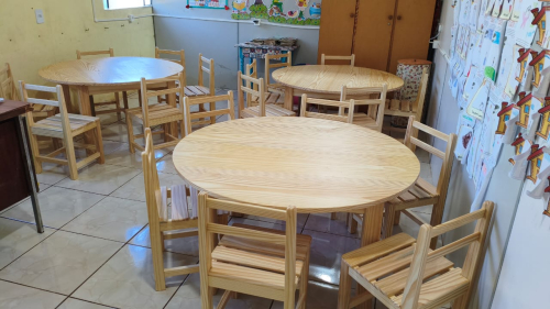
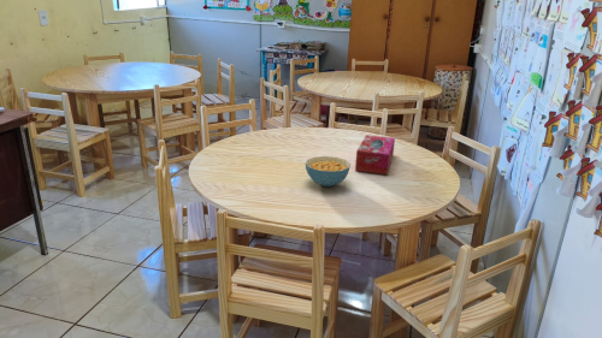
+ cereal bowl [305,155,352,188]
+ tissue box [354,134,396,176]
